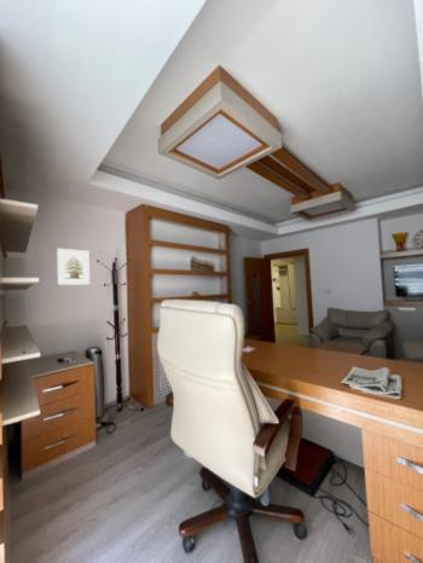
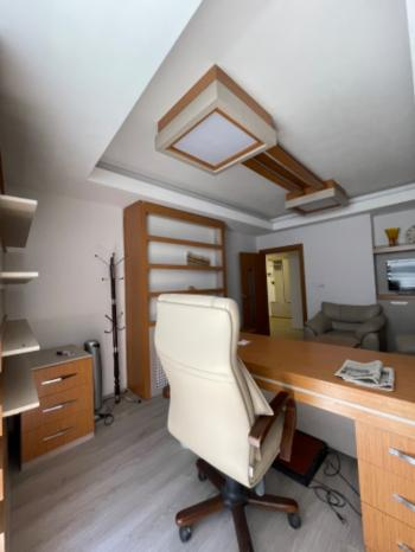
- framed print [56,248,91,286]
